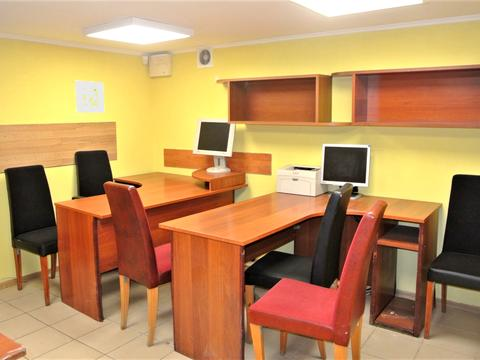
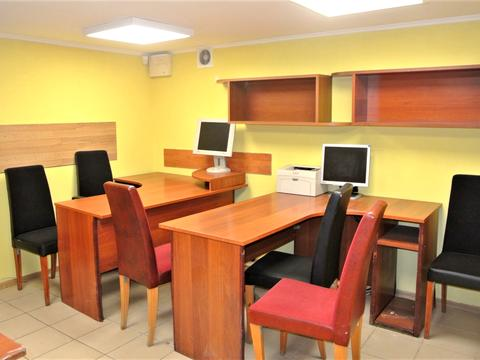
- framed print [74,80,106,114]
